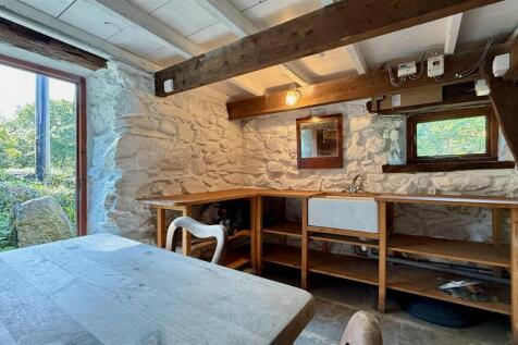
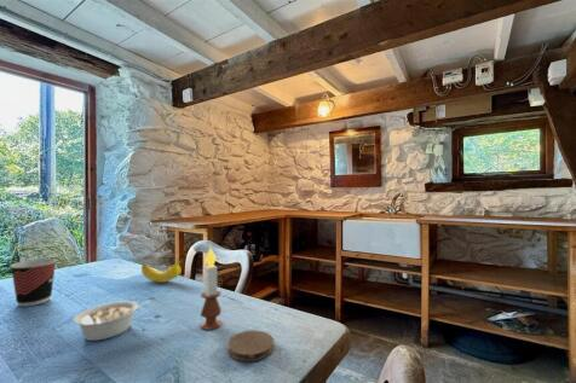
+ banana [140,257,185,284]
+ cup [8,257,58,307]
+ coaster [226,330,275,362]
+ legume [73,298,152,342]
+ candle [200,246,223,331]
